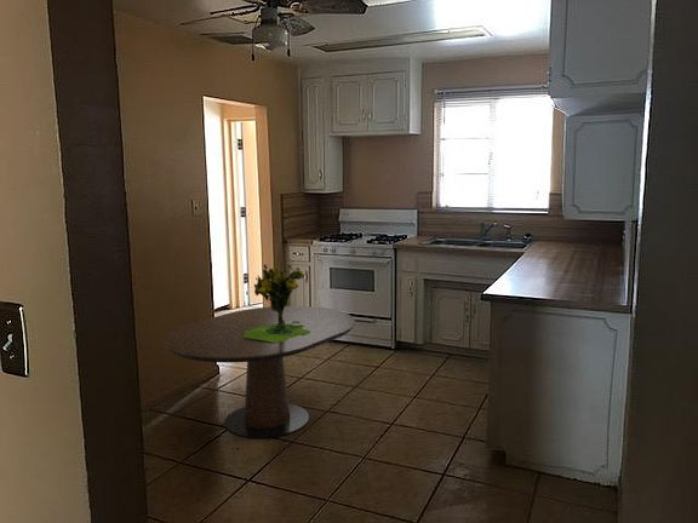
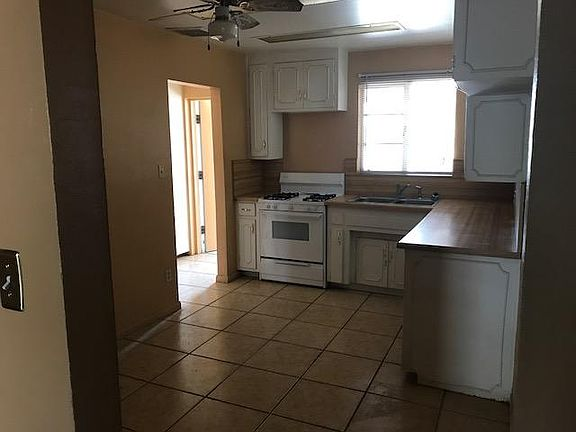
- bouquet [242,263,310,344]
- dining table [161,305,356,439]
